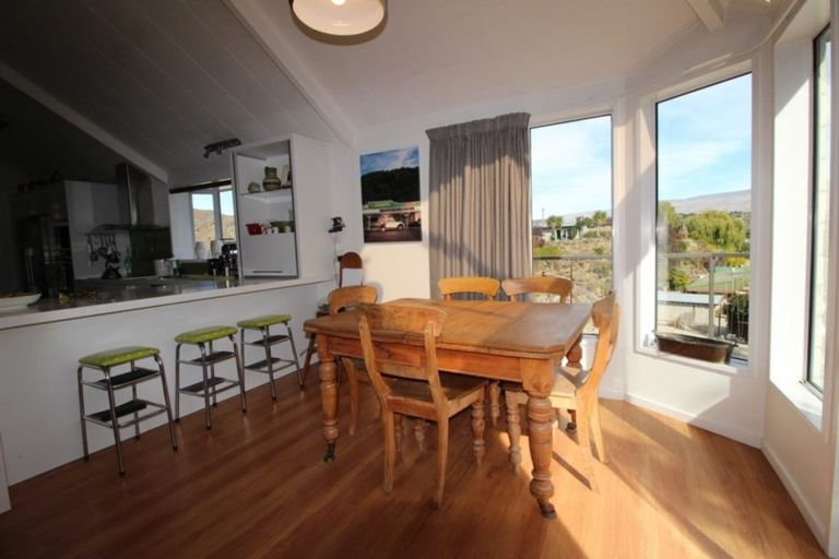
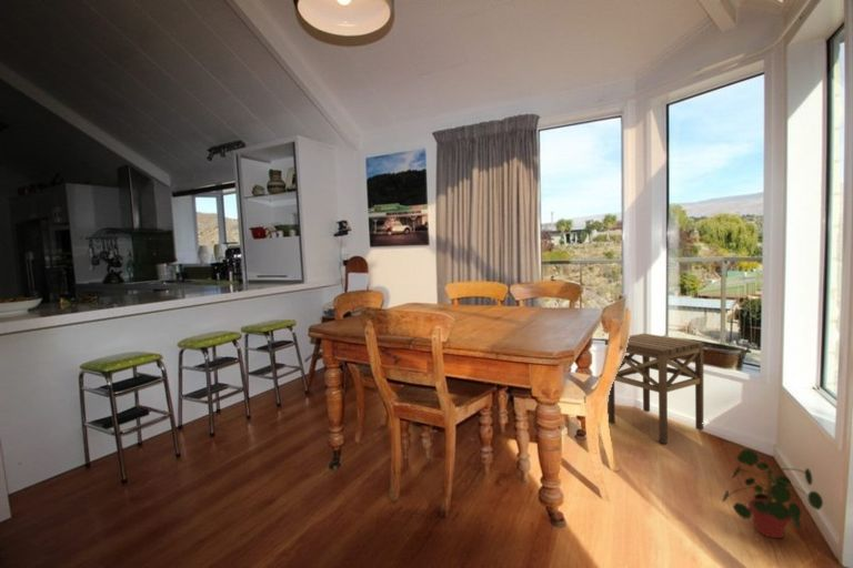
+ potted plant [721,448,824,539]
+ side table [604,333,704,445]
